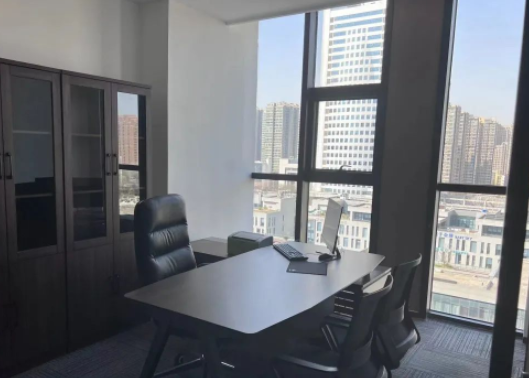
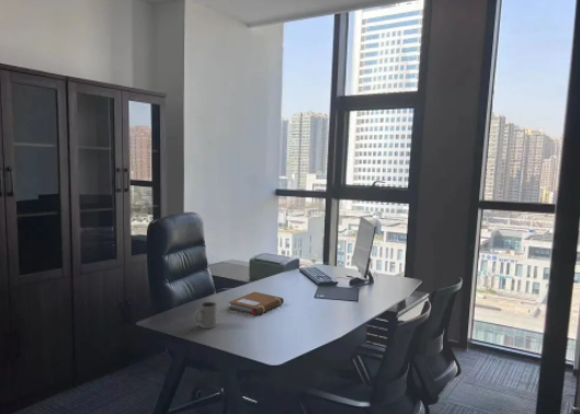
+ notebook [228,290,285,317]
+ mug [193,301,218,330]
